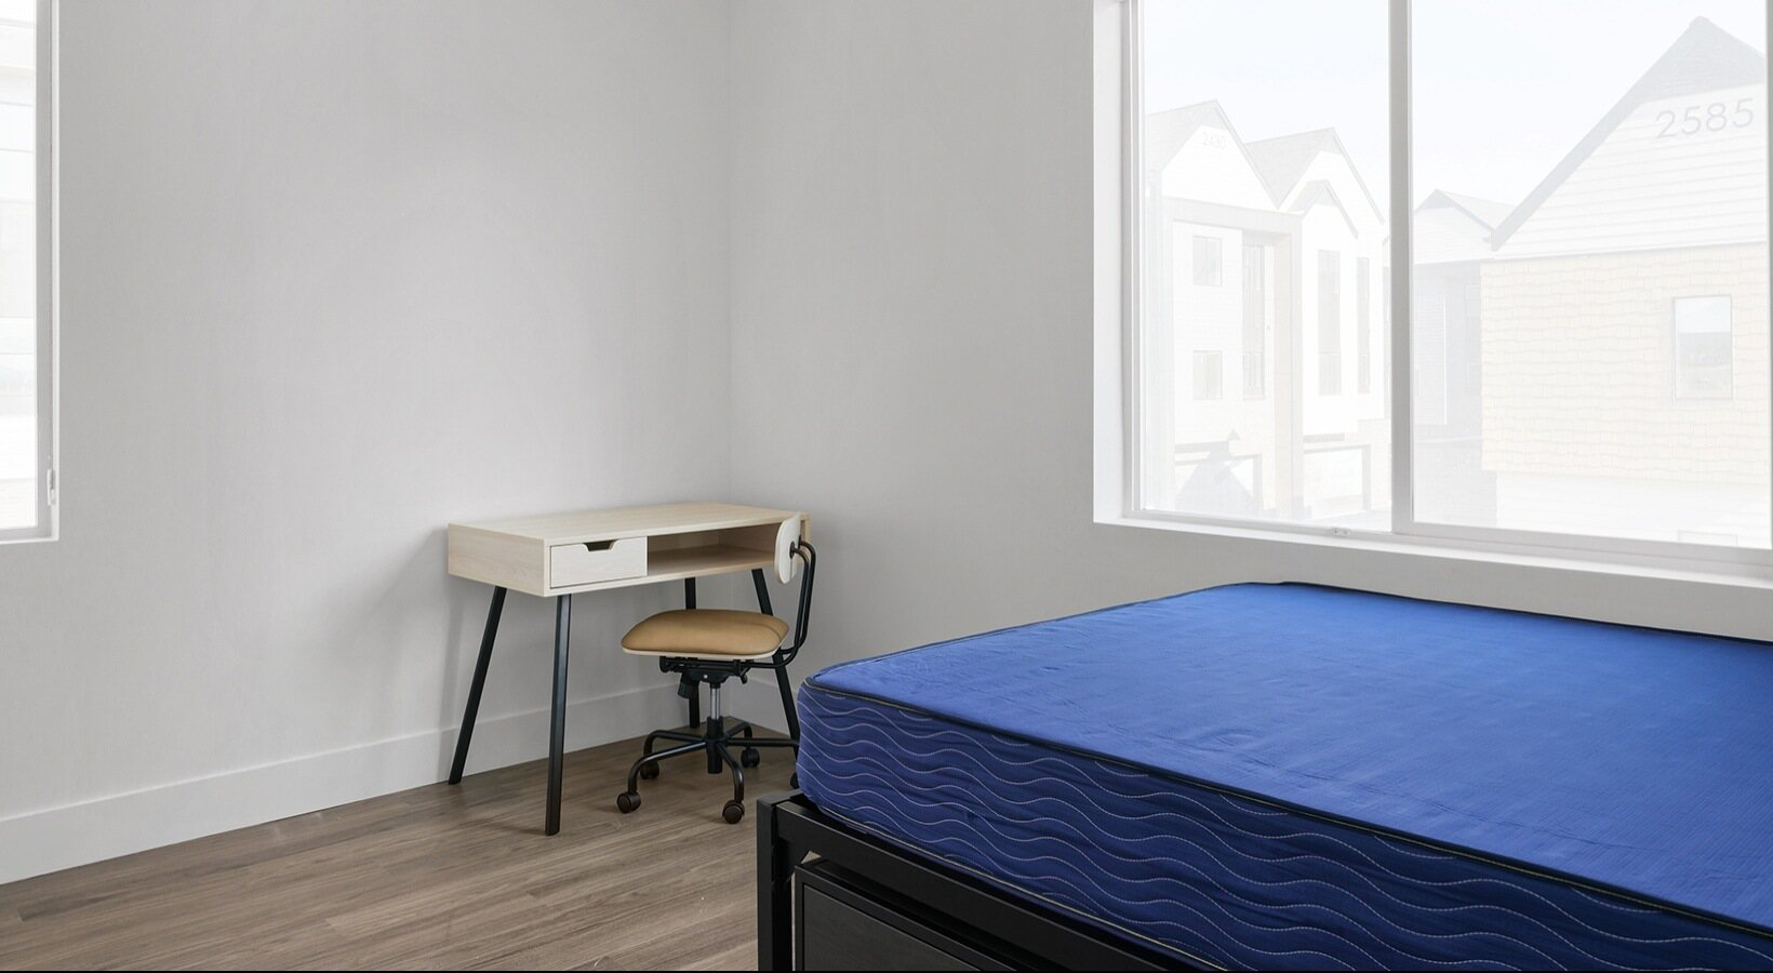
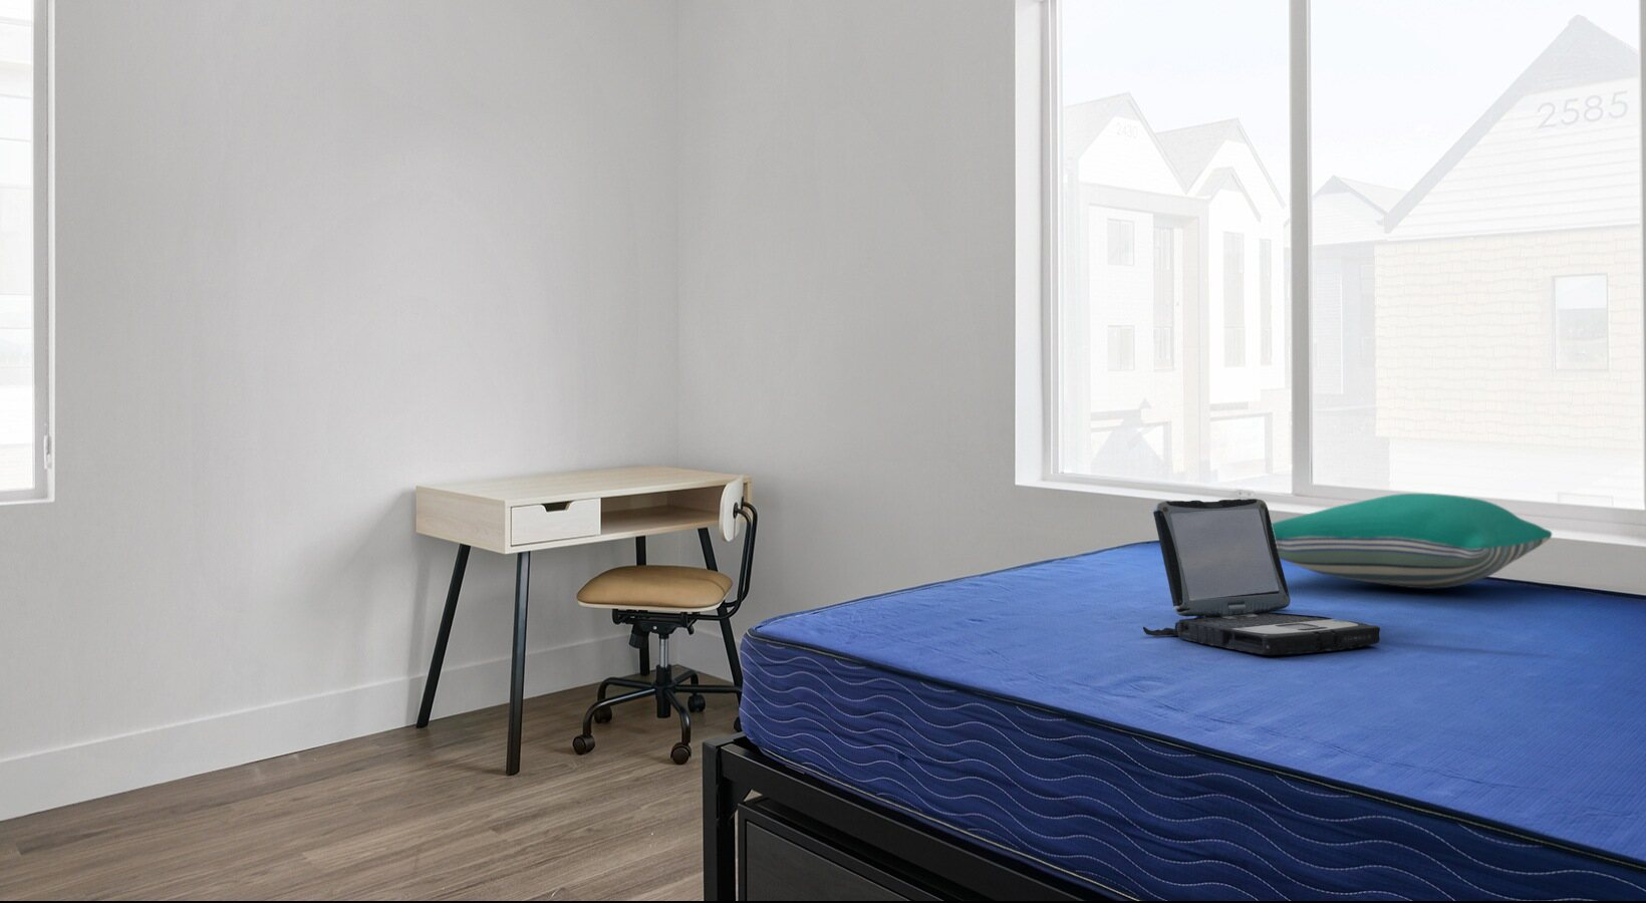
+ pillow [1271,493,1553,591]
+ laptop [1142,498,1381,656]
